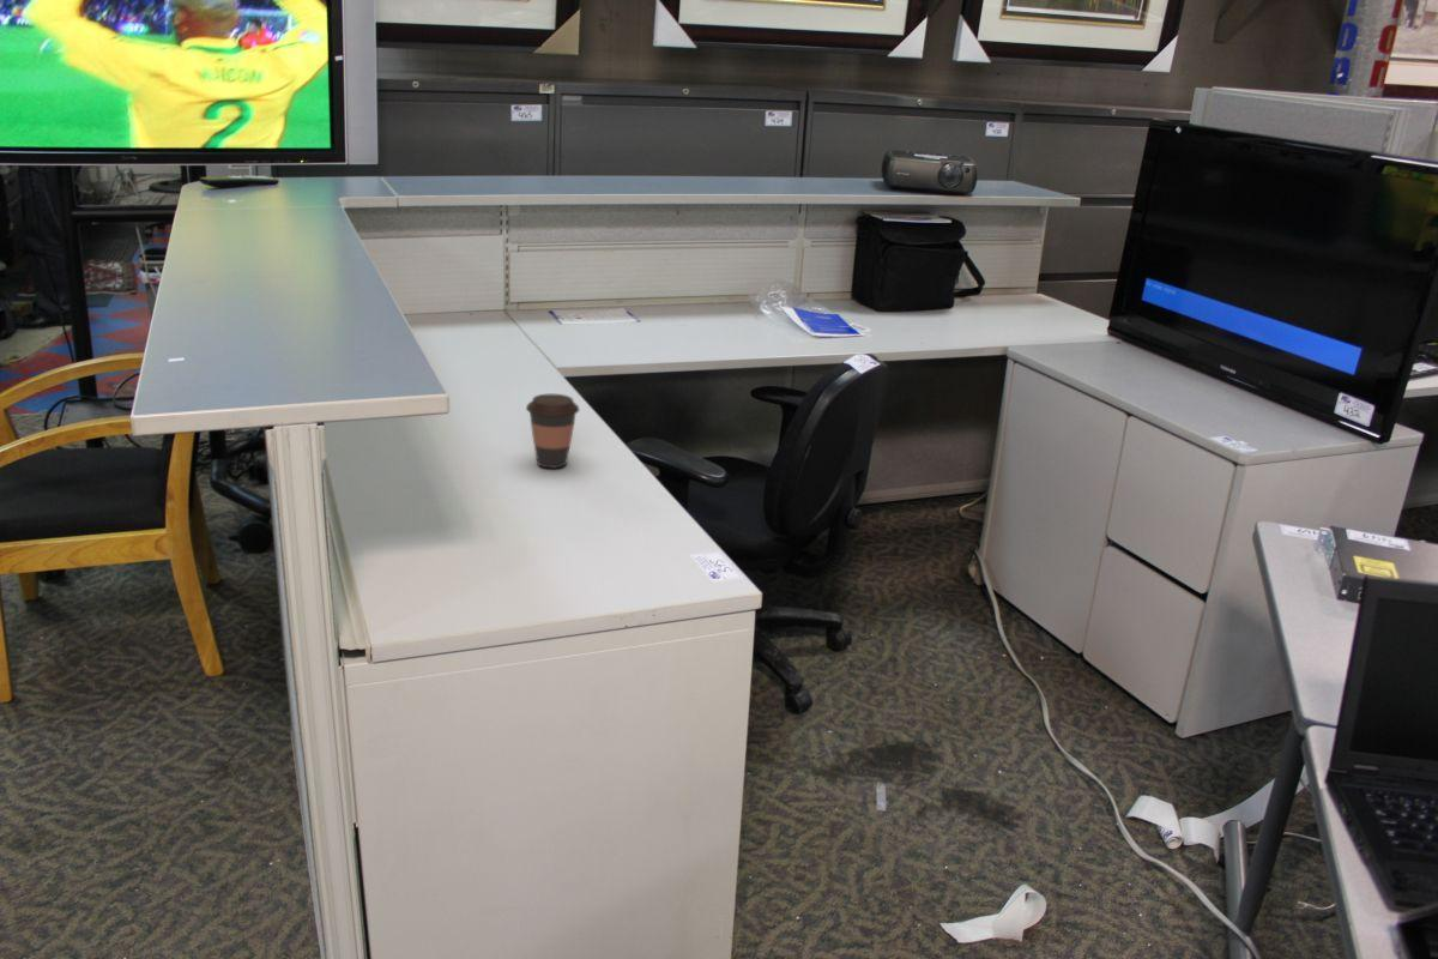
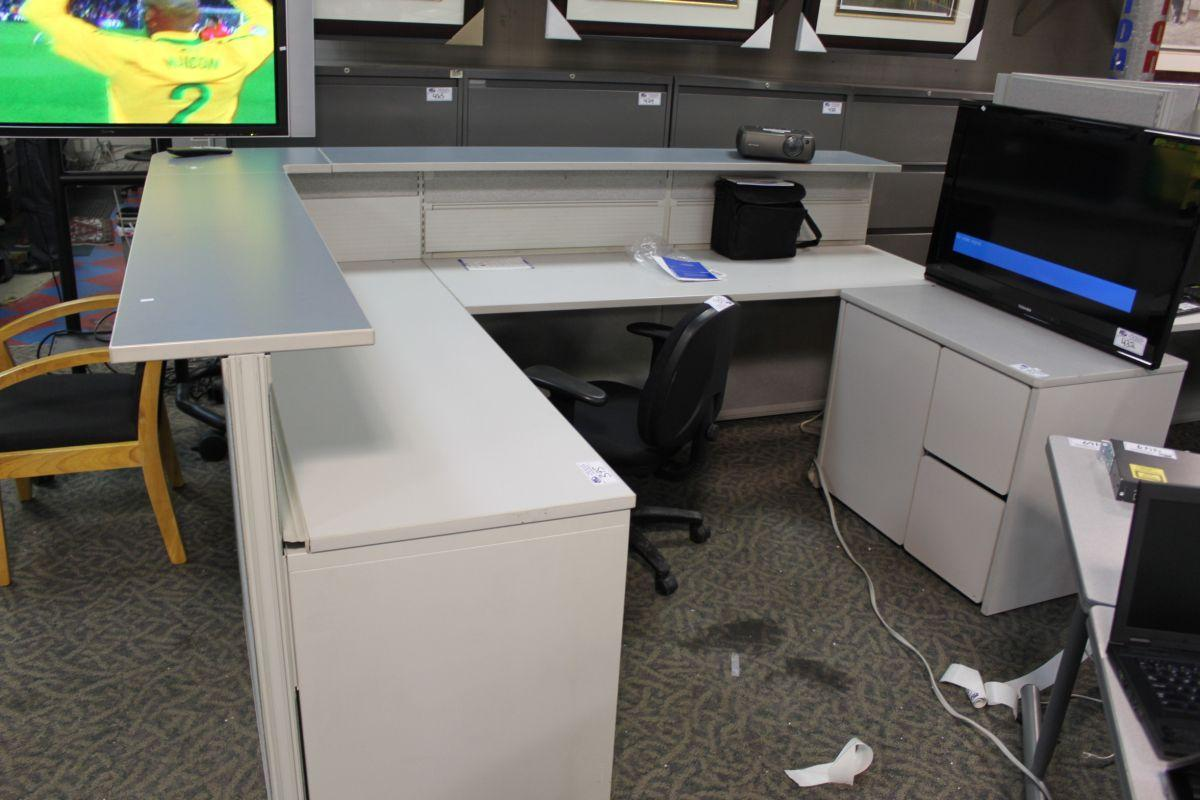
- coffee cup [525,393,580,470]
